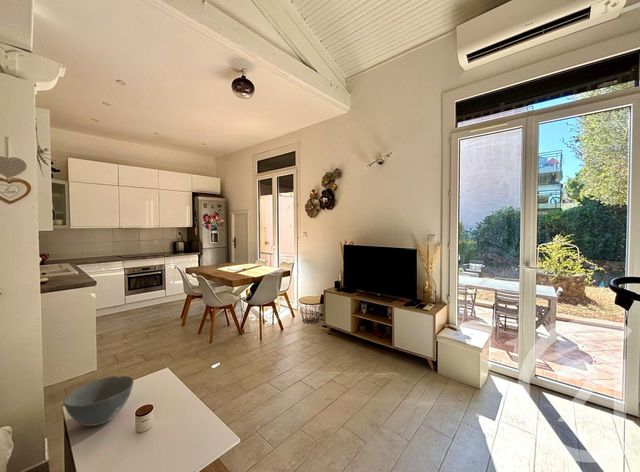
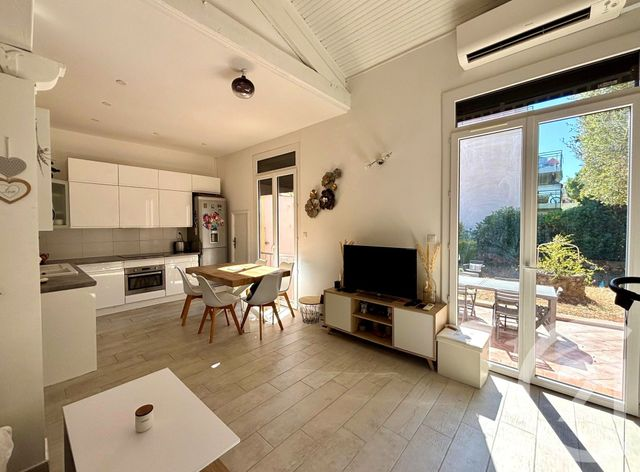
- bowl [63,375,134,427]
